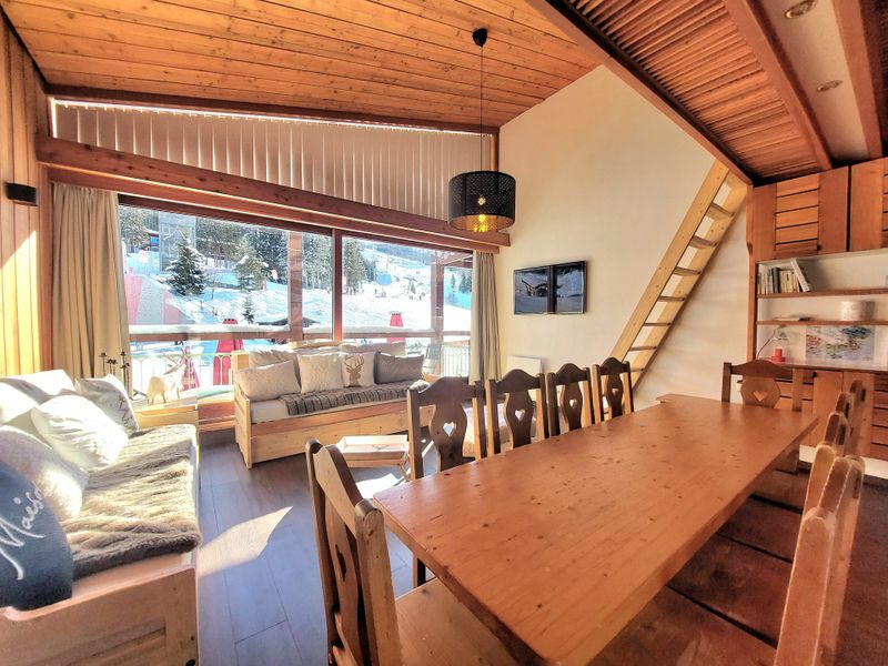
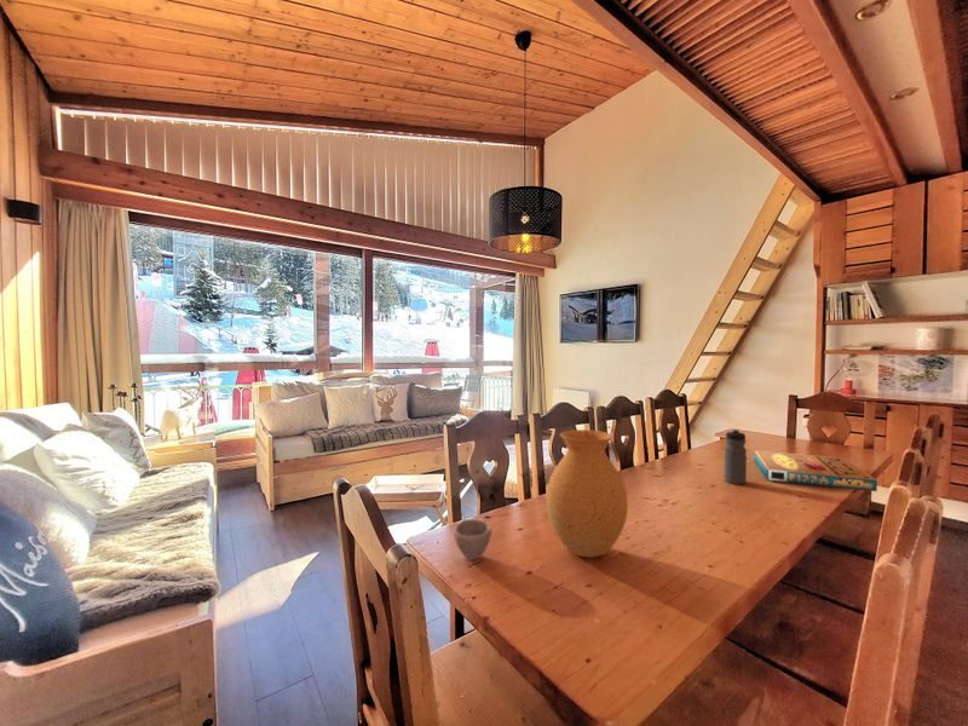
+ cup [453,518,492,561]
+ pizza box [753,450,878,492]
+ water bottle [724,427,748,485]
+ vase [546,428,629,559]
